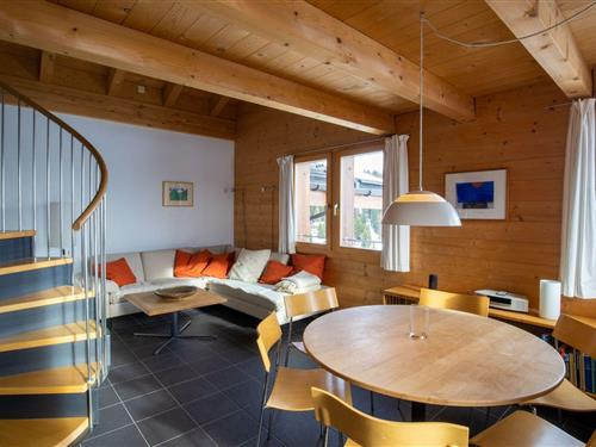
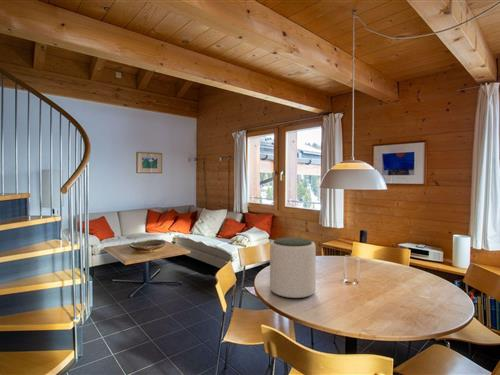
+ plant pot [269,237,317,299]
